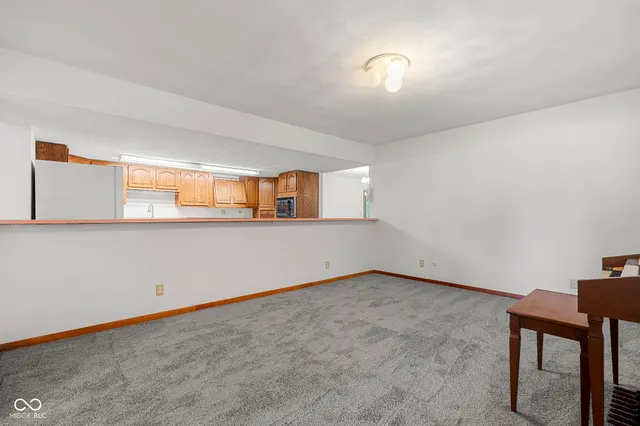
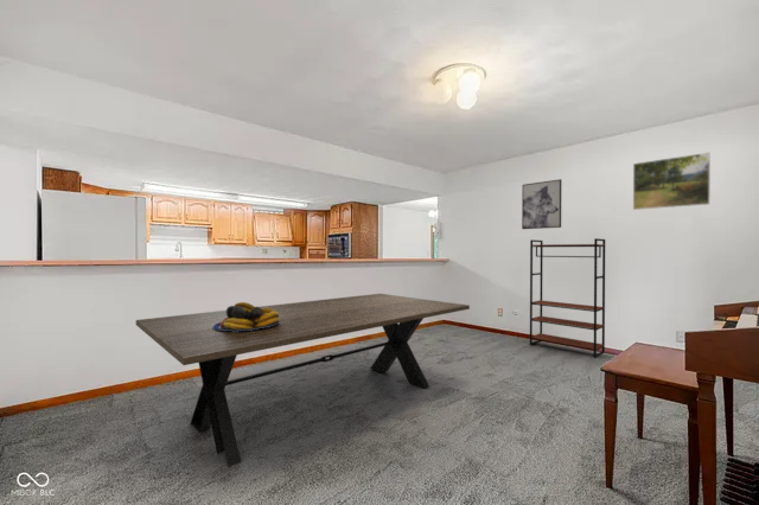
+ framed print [632,151,712,211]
+ fruit bowl [213,301,280,332]
+ dining table [135,293,471,468]
+ wall art [521,178,562,230]
+ bookshelf [529,237,606,359]
